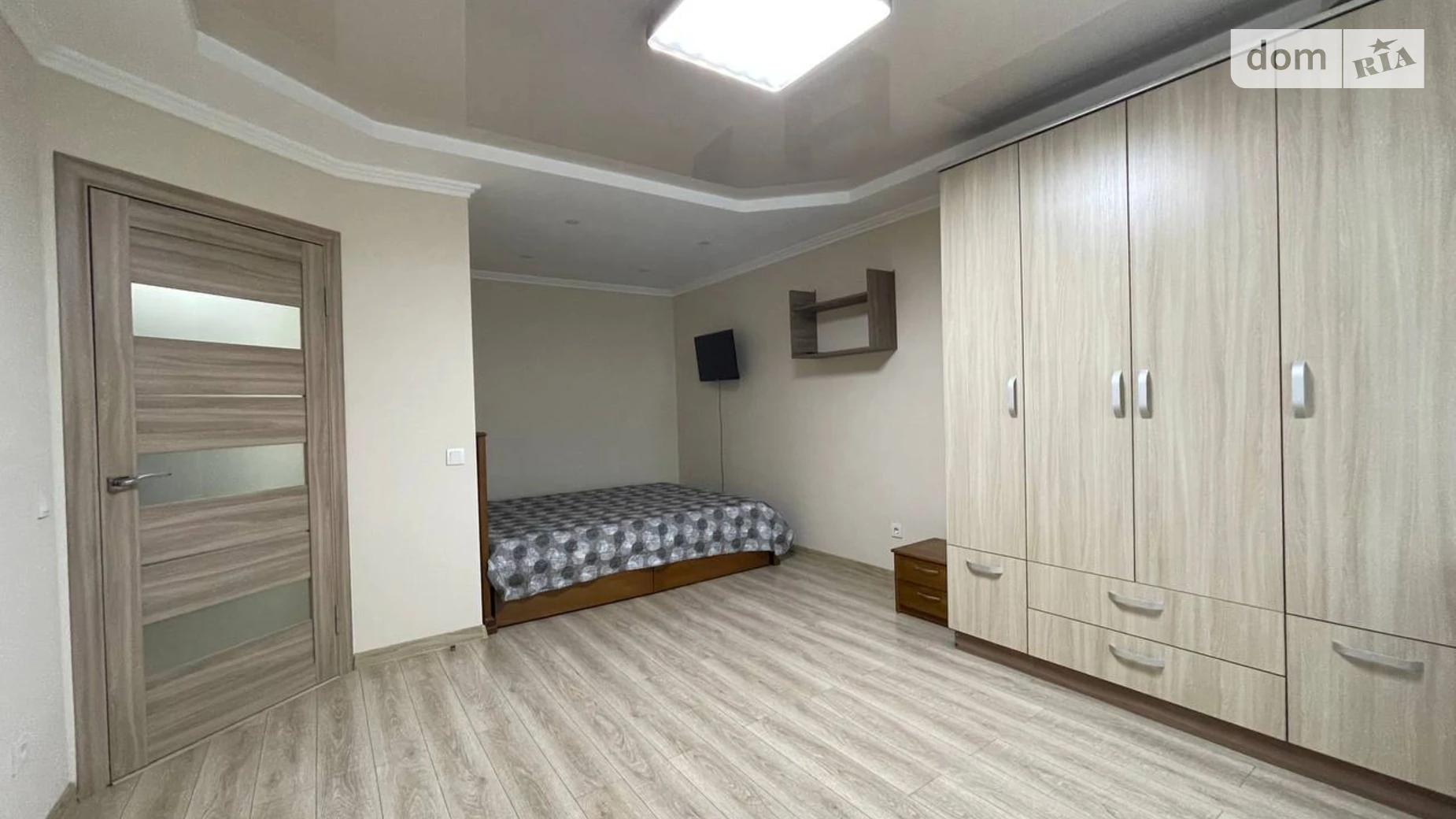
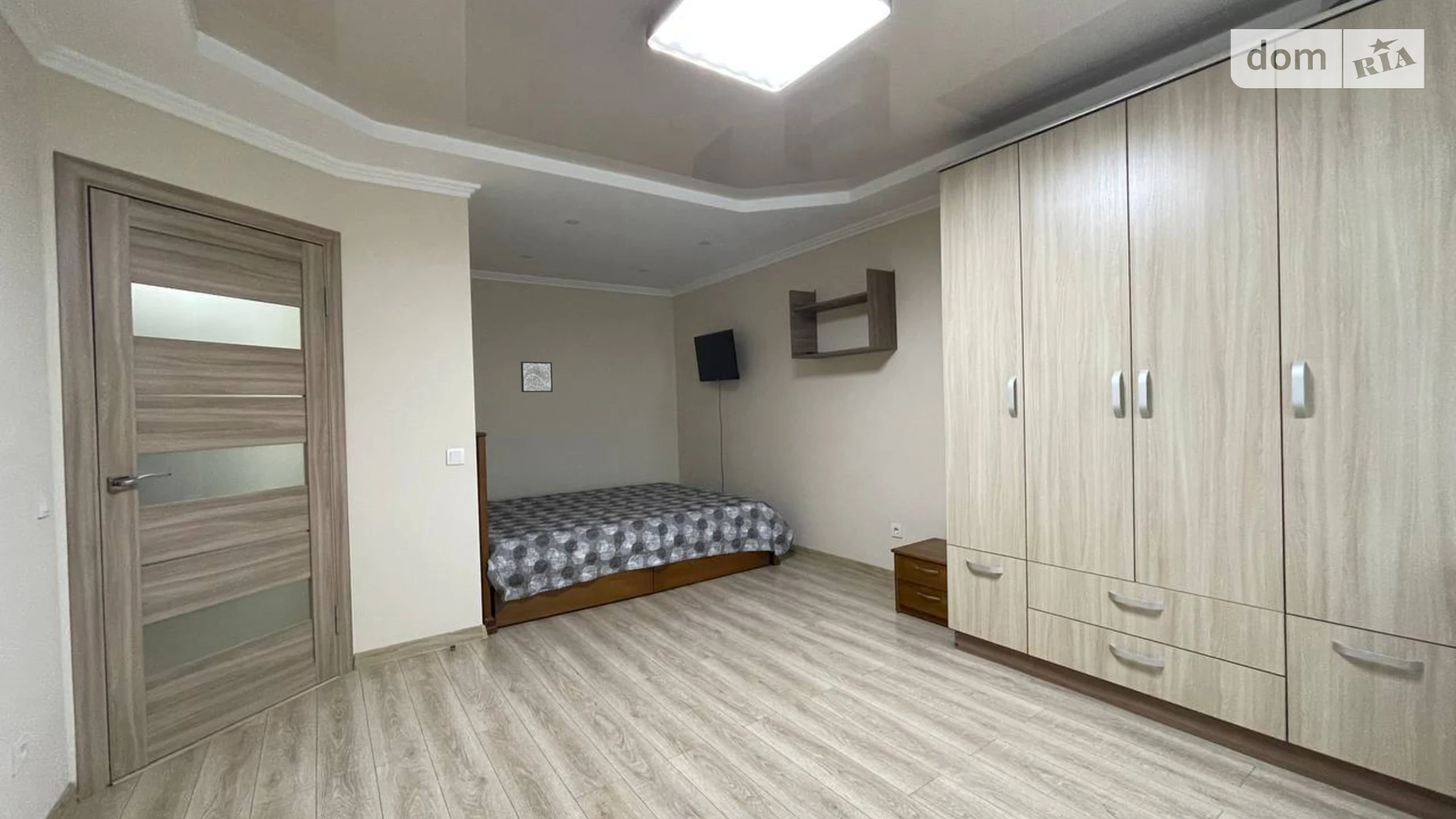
+ wall art [520,361,553,393]
